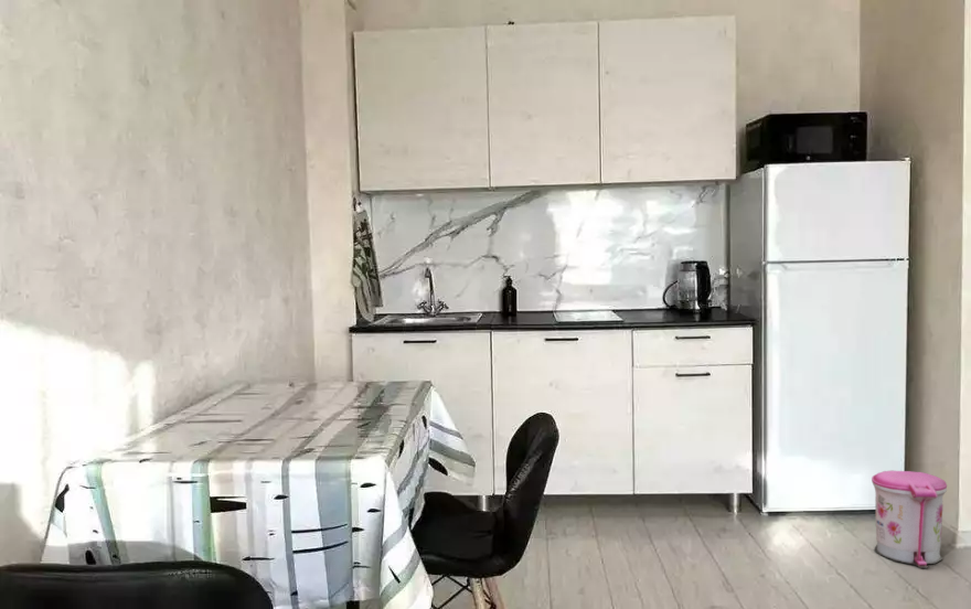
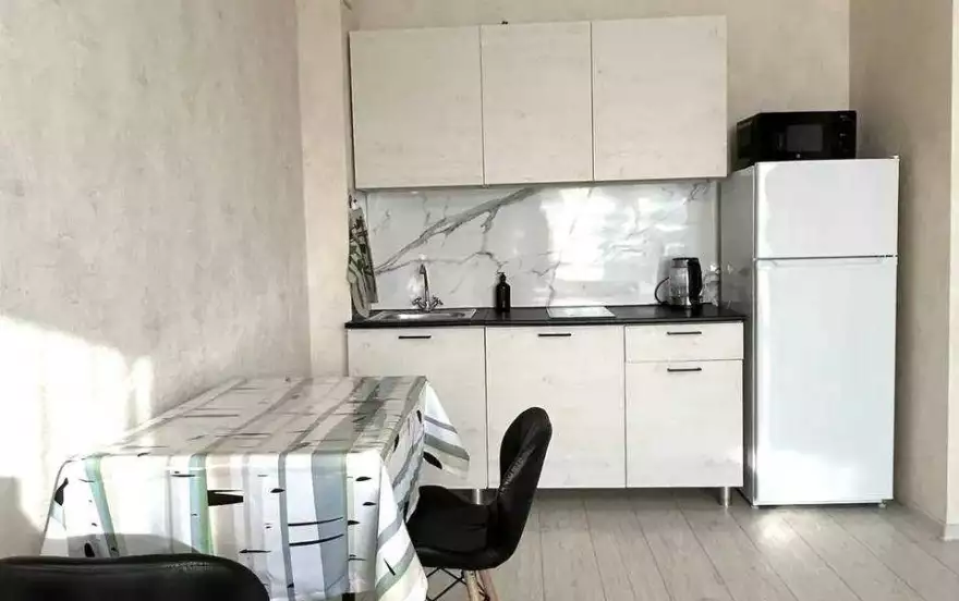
- trash can [871,470,948,568]
